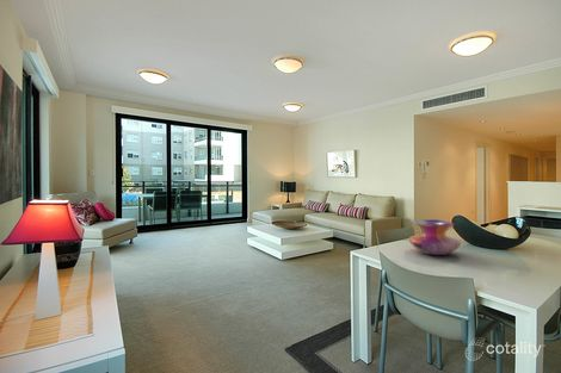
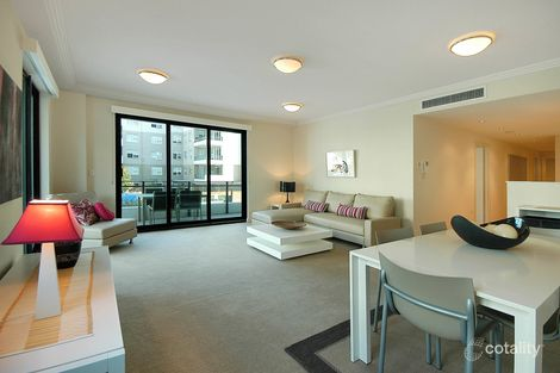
- decorative vase [407,218,462,256]
